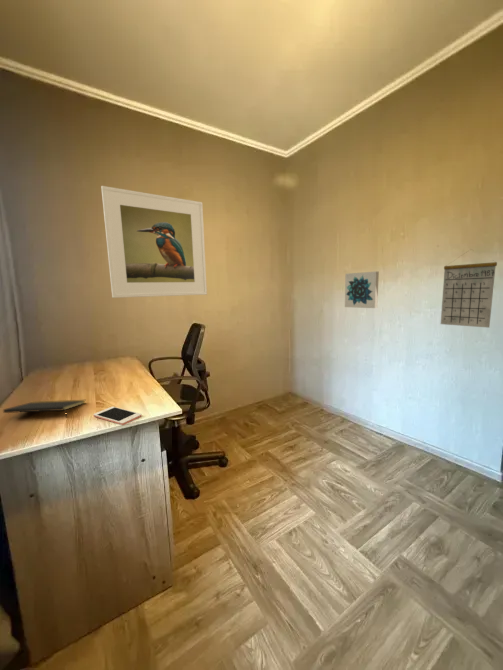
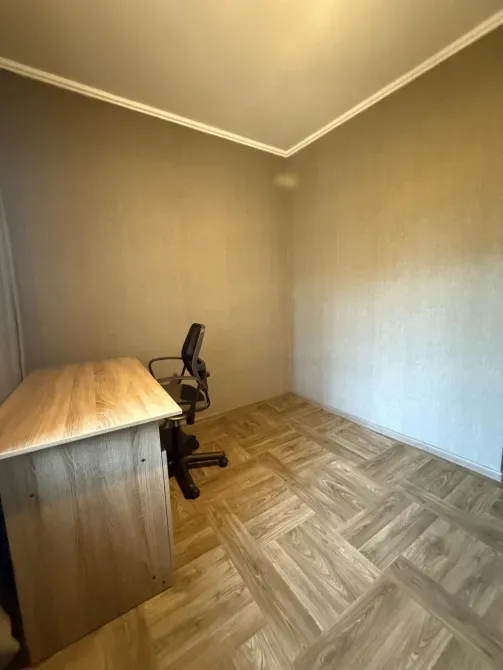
- cell phone [92,406,143,426]
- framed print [100,185,208,299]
- calendar [440,248,498,329]
- notepad [2,399,87,419]
- wall art [344,270,380,309]
